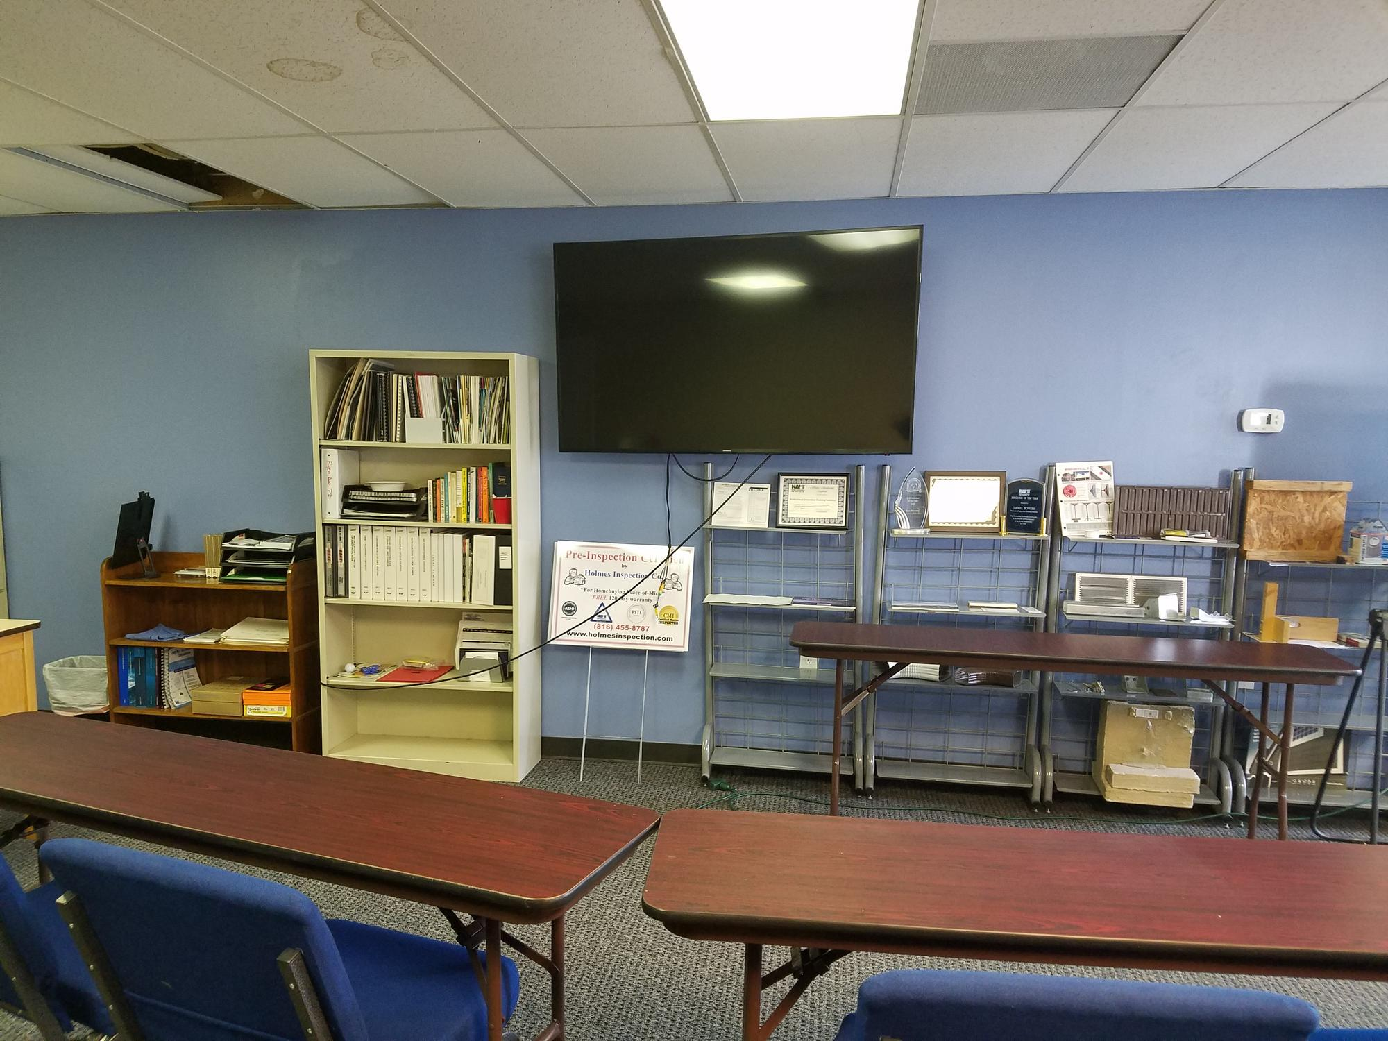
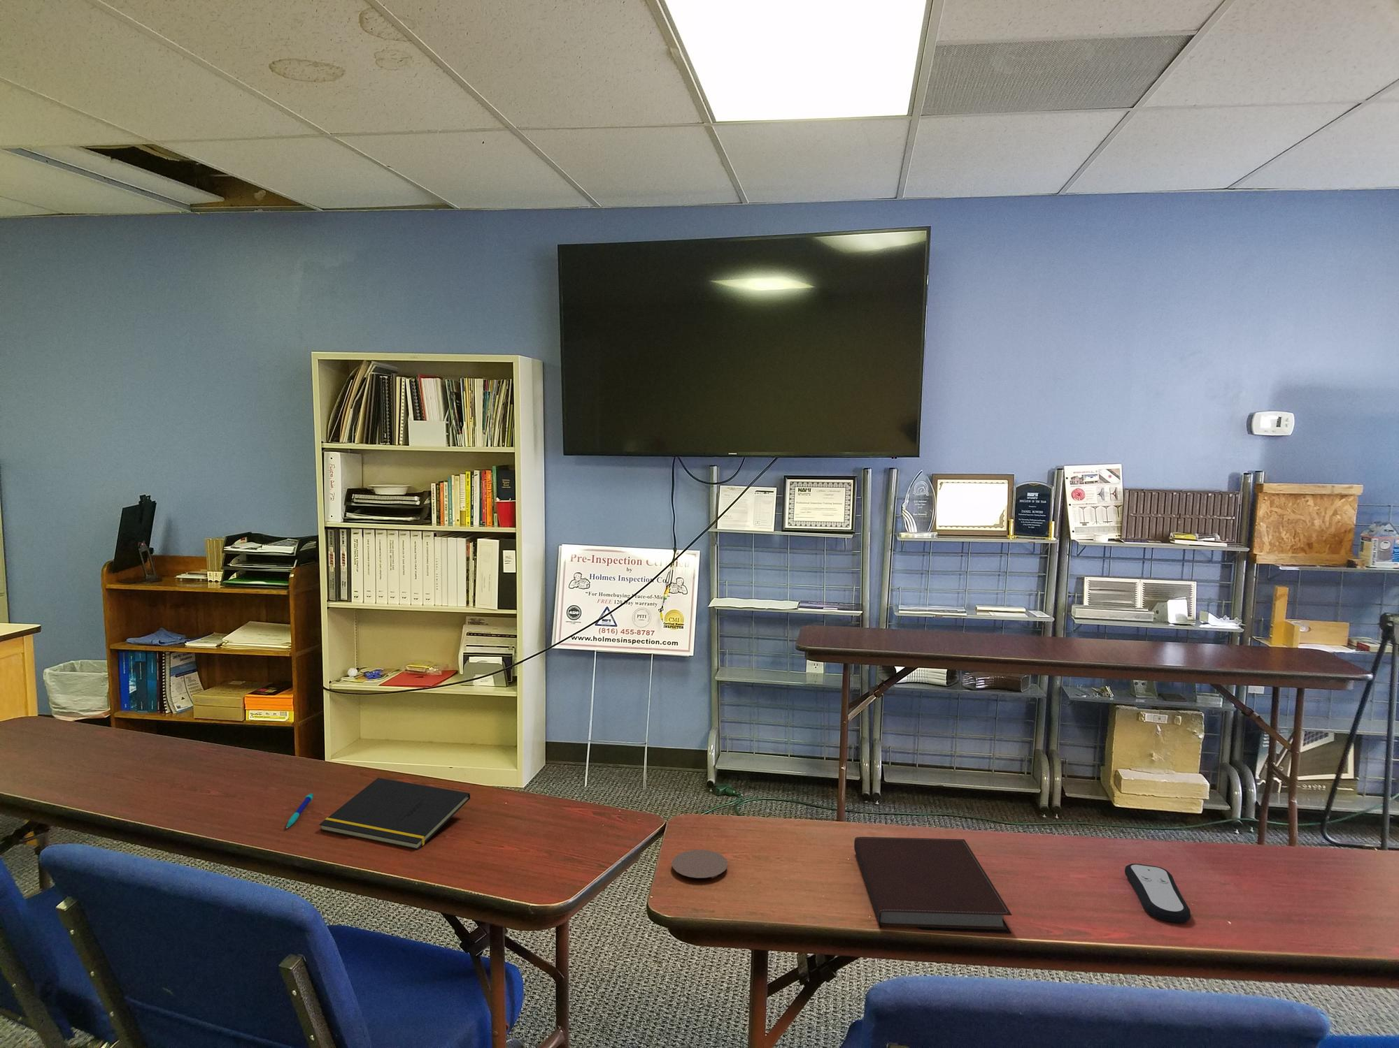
+ coaster [671,849,728,878]
+ pen [285,793,314,829]
+ remote control [1124,863,1191,925]
+ notebook [854,837,1012,935]
+ notepad [319,777,470,850]
